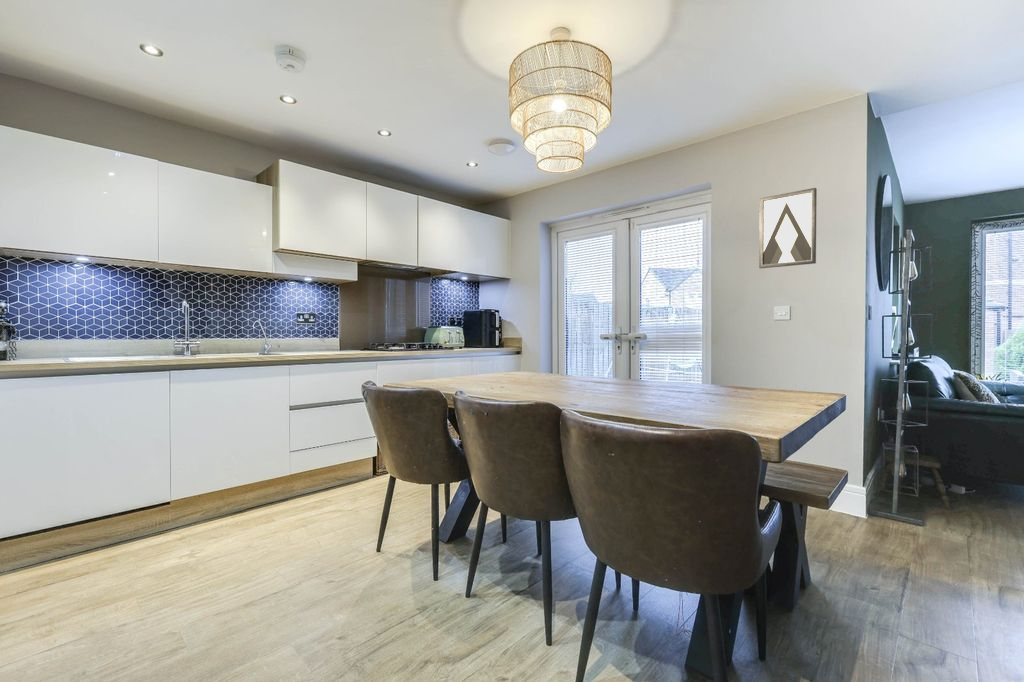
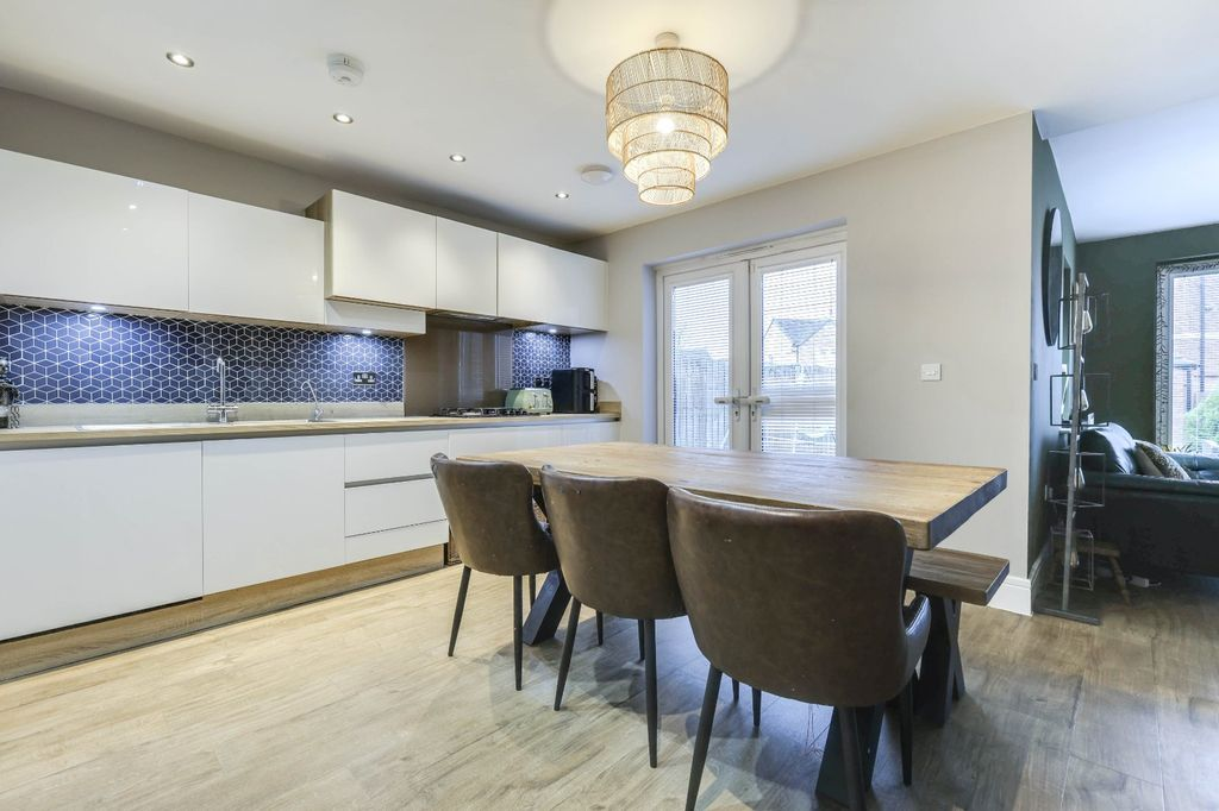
- wall art [758,187,818,270]
